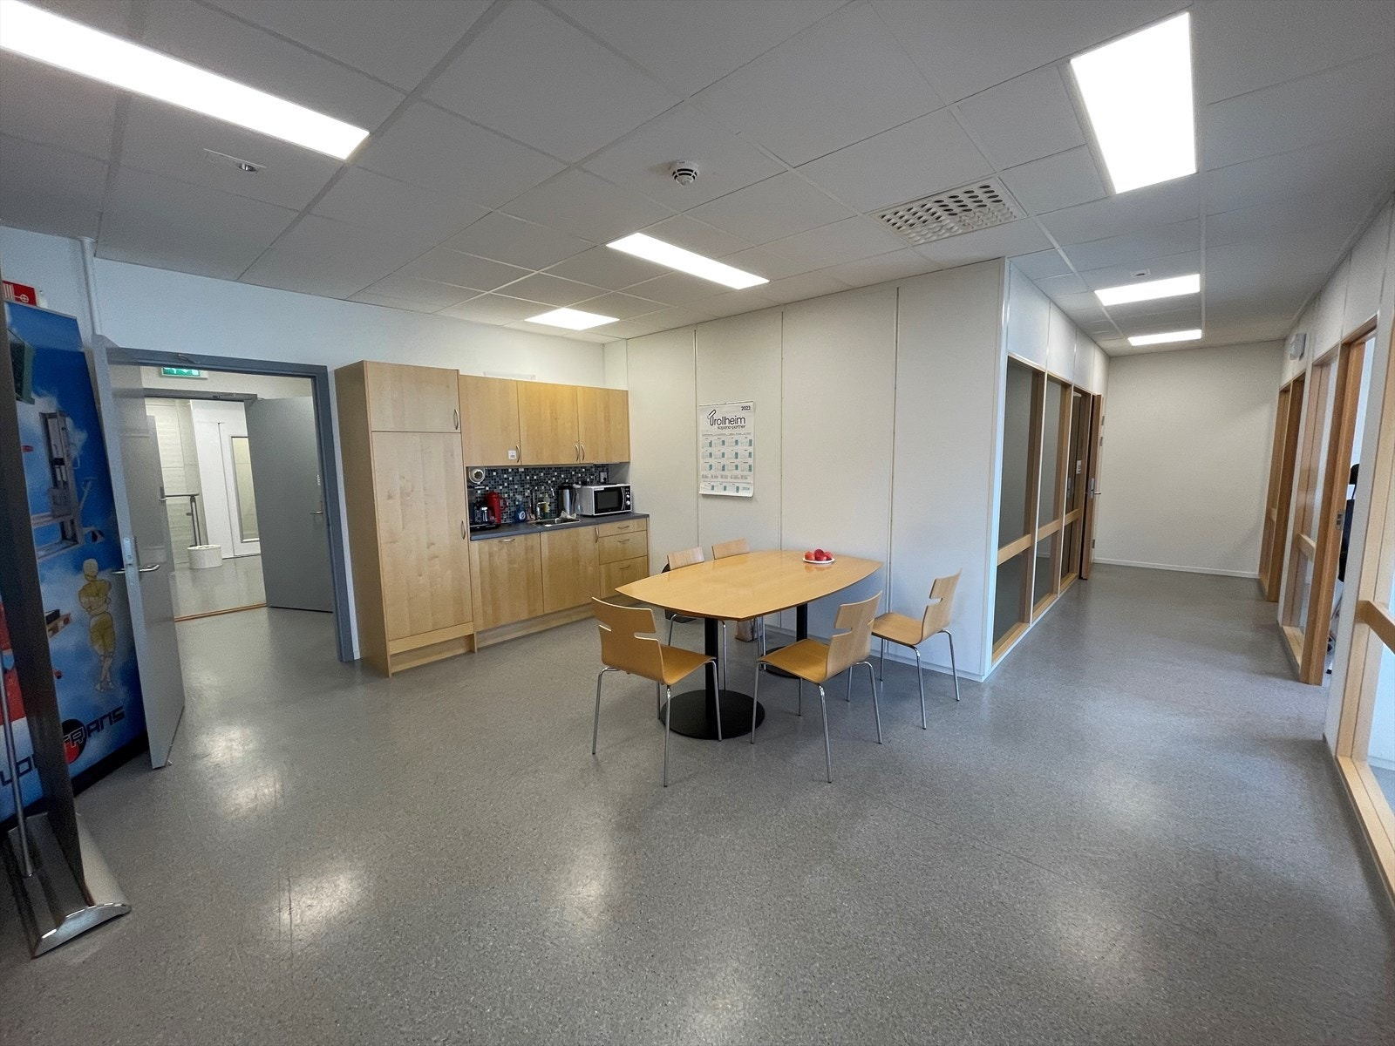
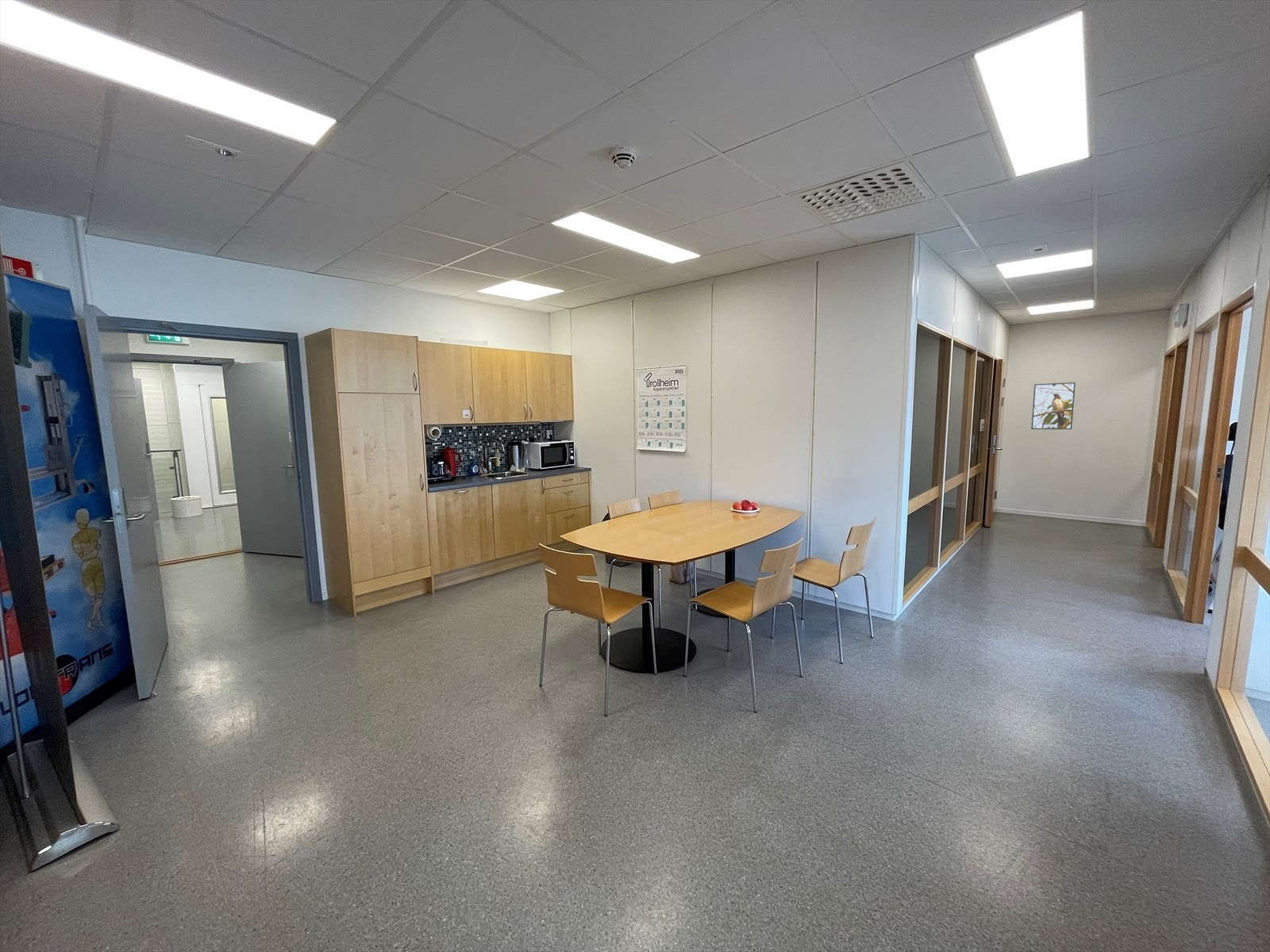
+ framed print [1030,382,1076,430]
